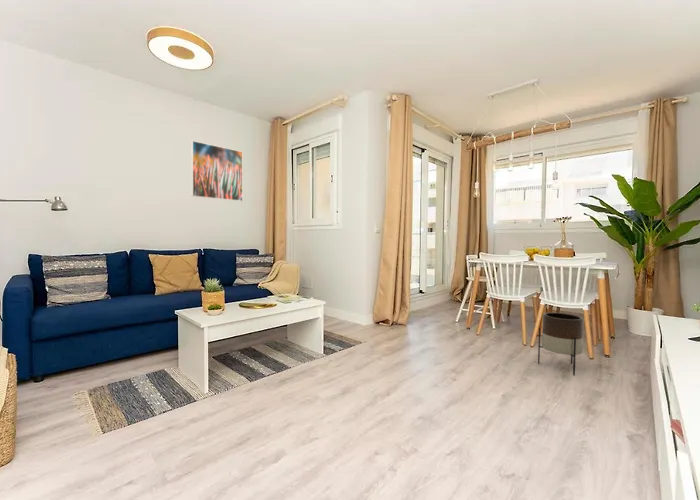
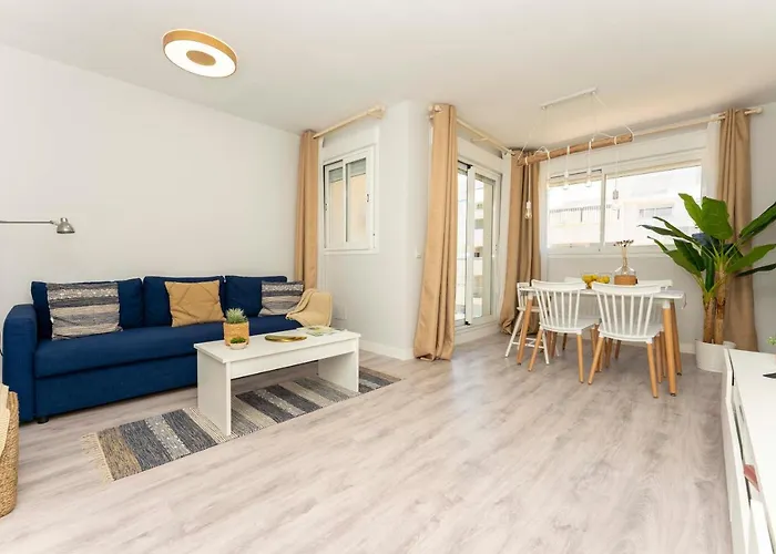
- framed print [190,140,244,202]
- planter [537,311,584,376]
